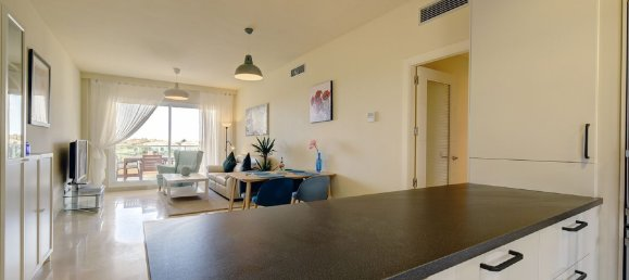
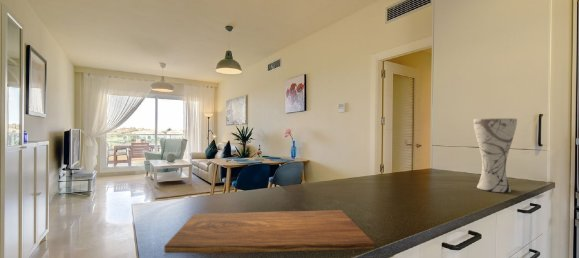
+ vase [472,117,518,193]
+ cutting board [163,209,375,255]
